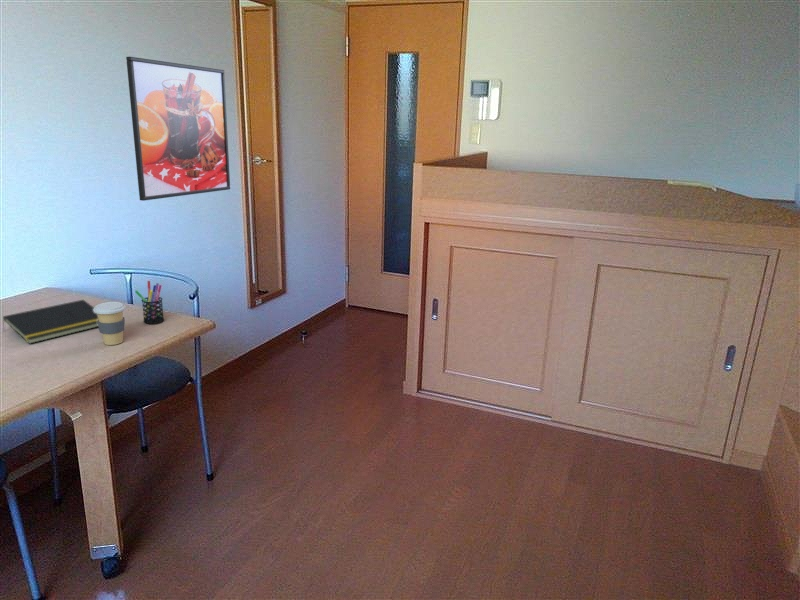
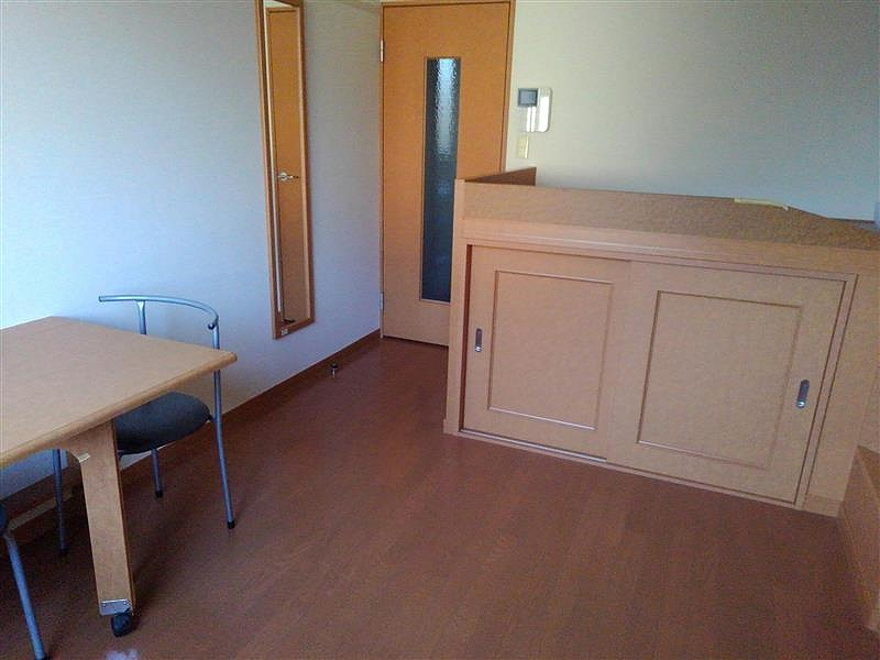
- coffee cup [93,301,126,346]
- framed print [125,56,231,202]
- pen holder [134,280,165,325]
- notepad [2,299,99,345]
